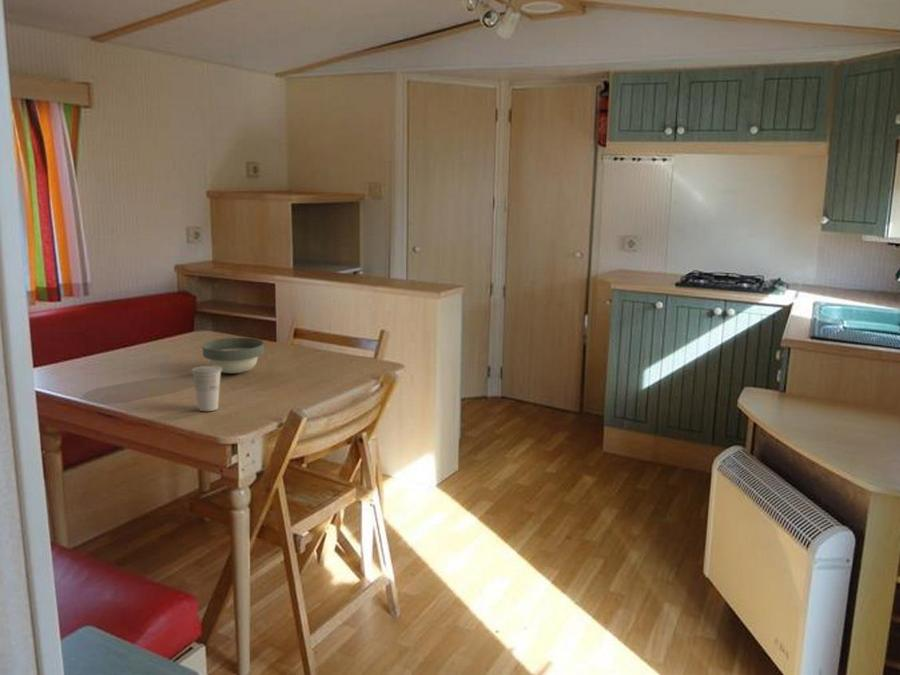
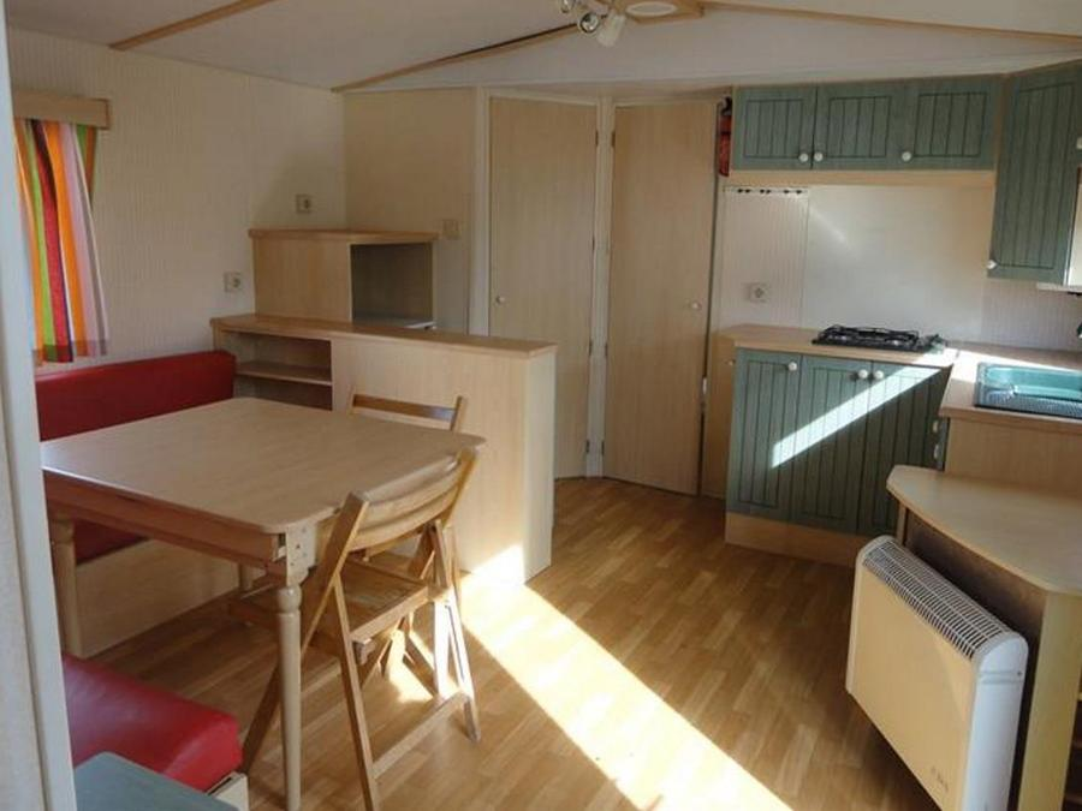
- cup [190,365,222,412]
- bowl [201,337,265,374]
